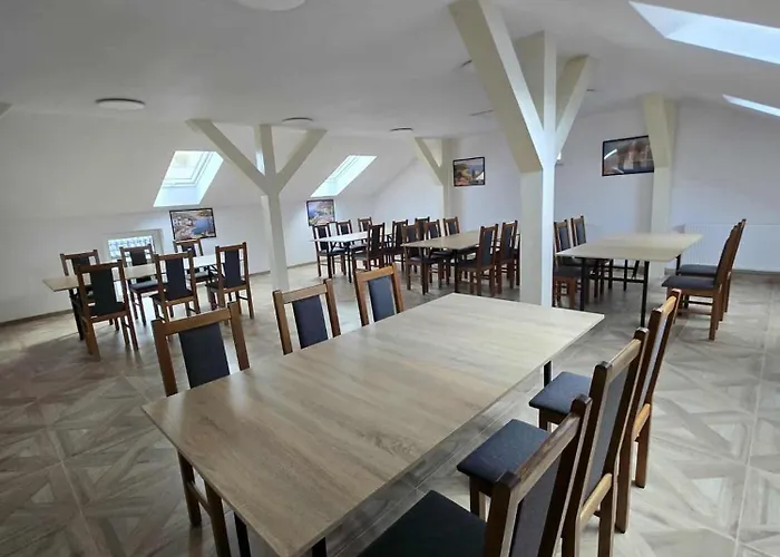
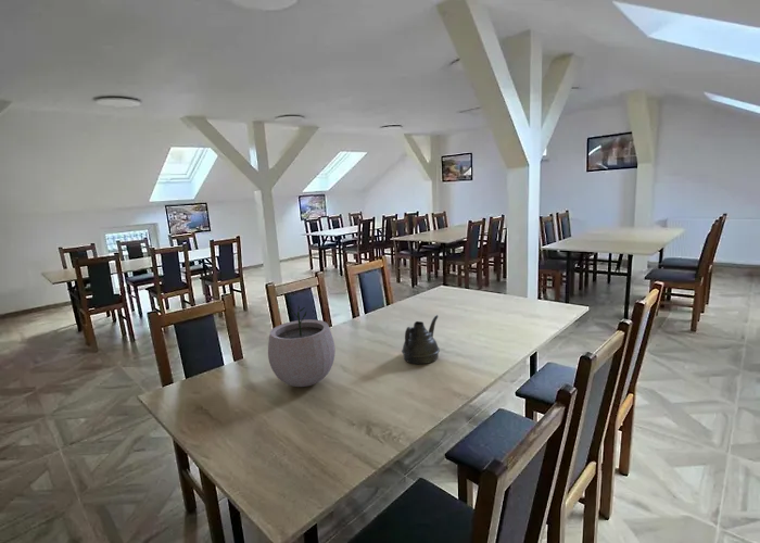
+ teapot [401,314,441,365]
+ plant pot [267,305,337,388]
